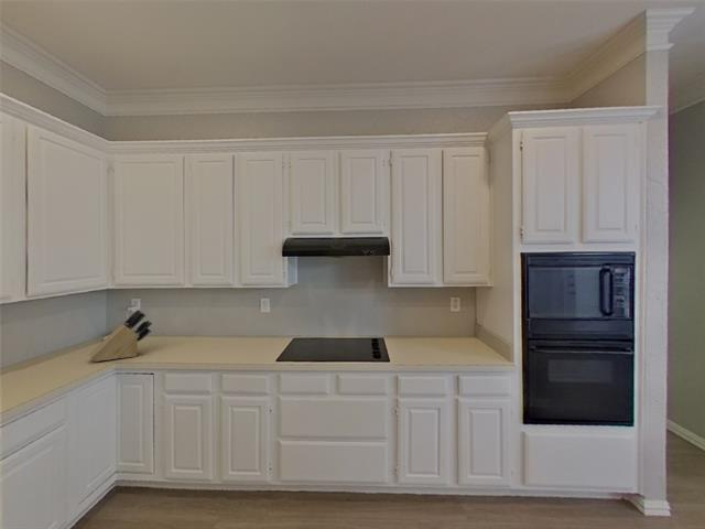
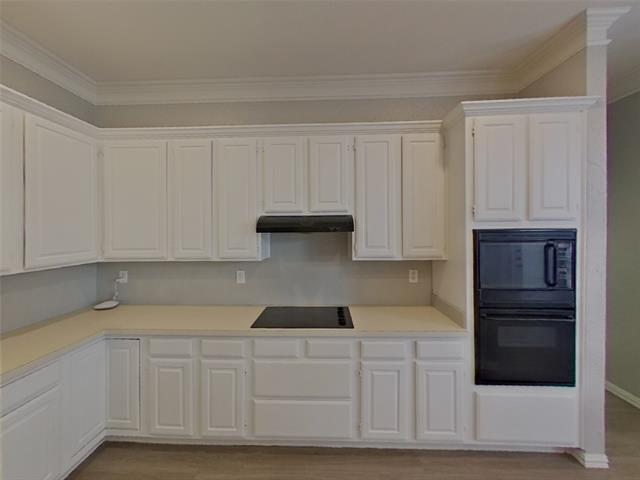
- knife block [88,309,153,363]
